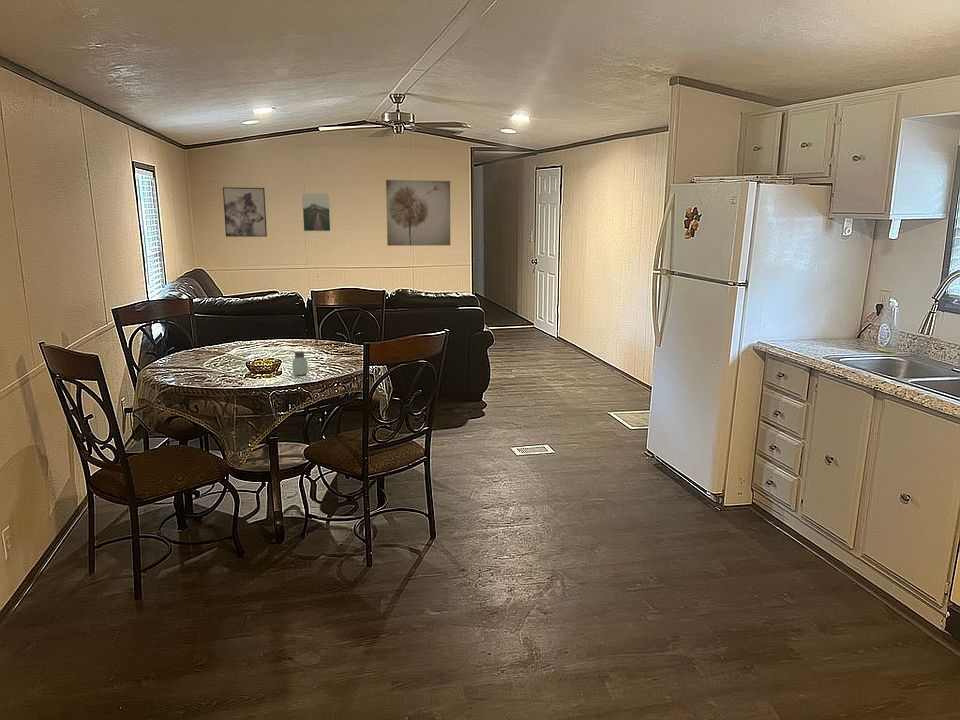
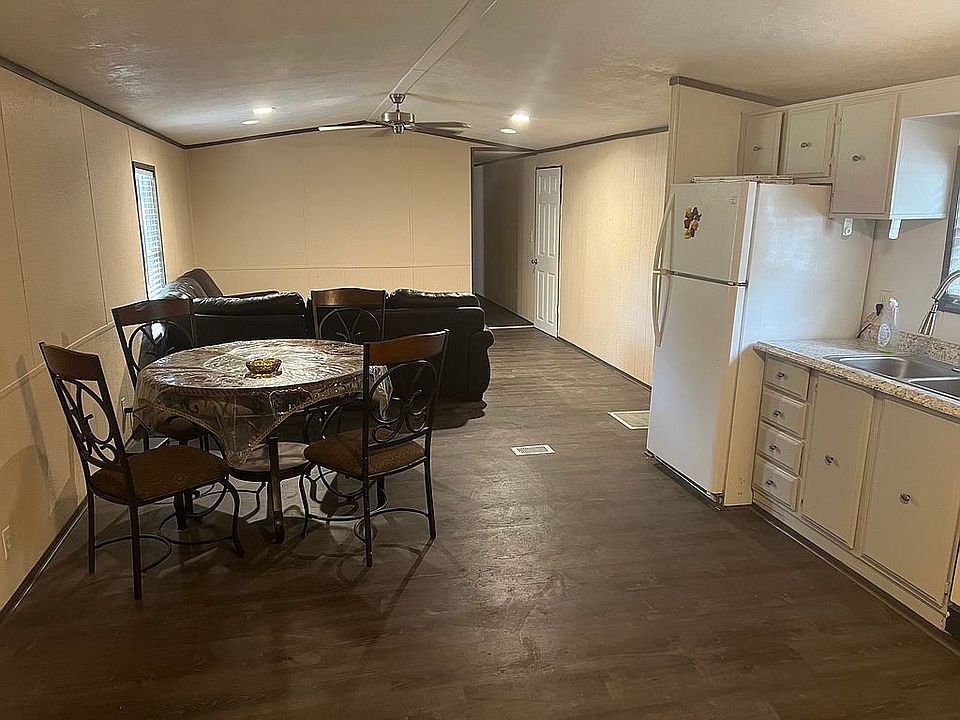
- saltshaker [291,350,309,376]
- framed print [301,192,331,232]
- wall art [222,186,268,238]
- wall art [385,179,451,247]
